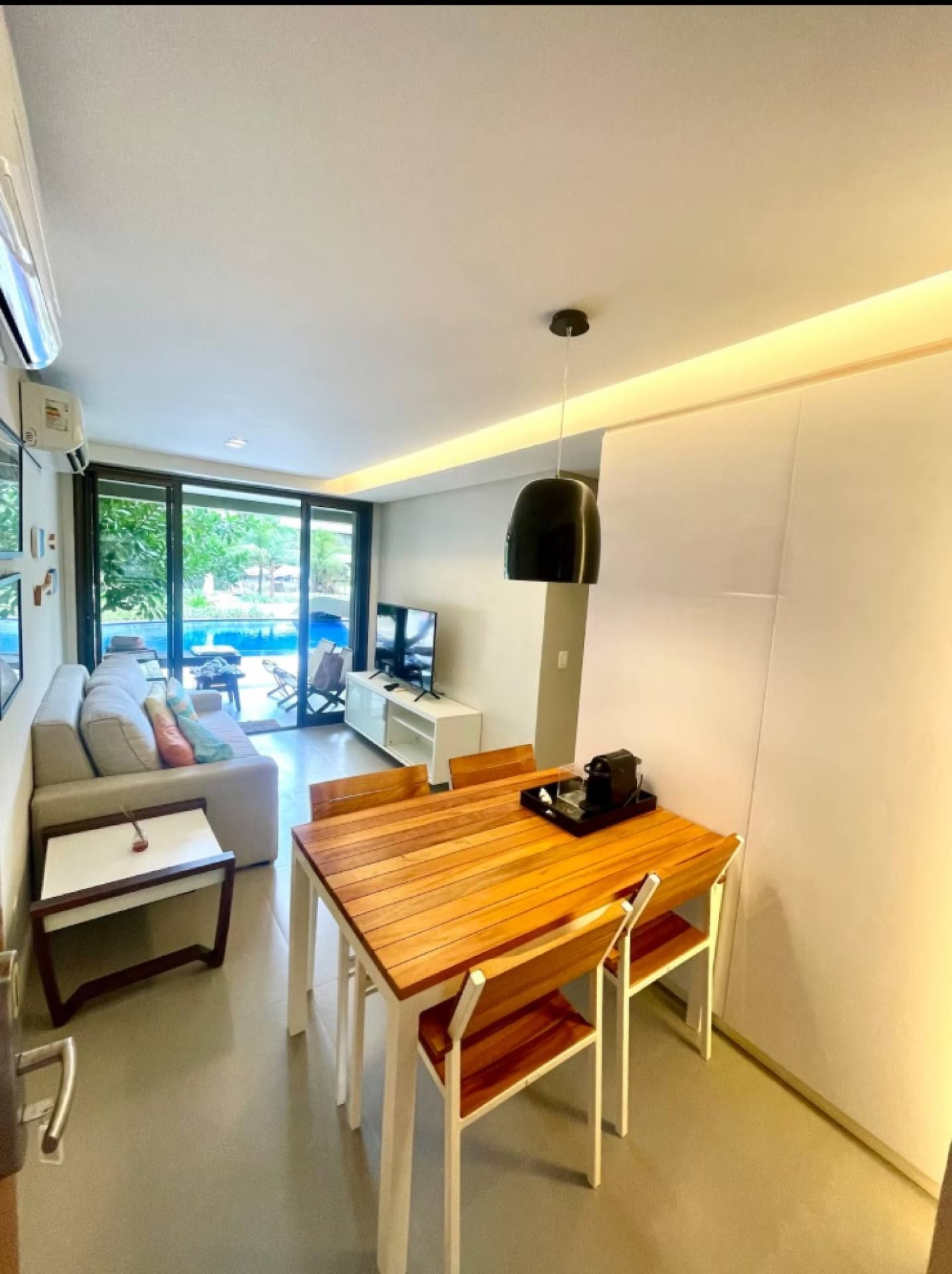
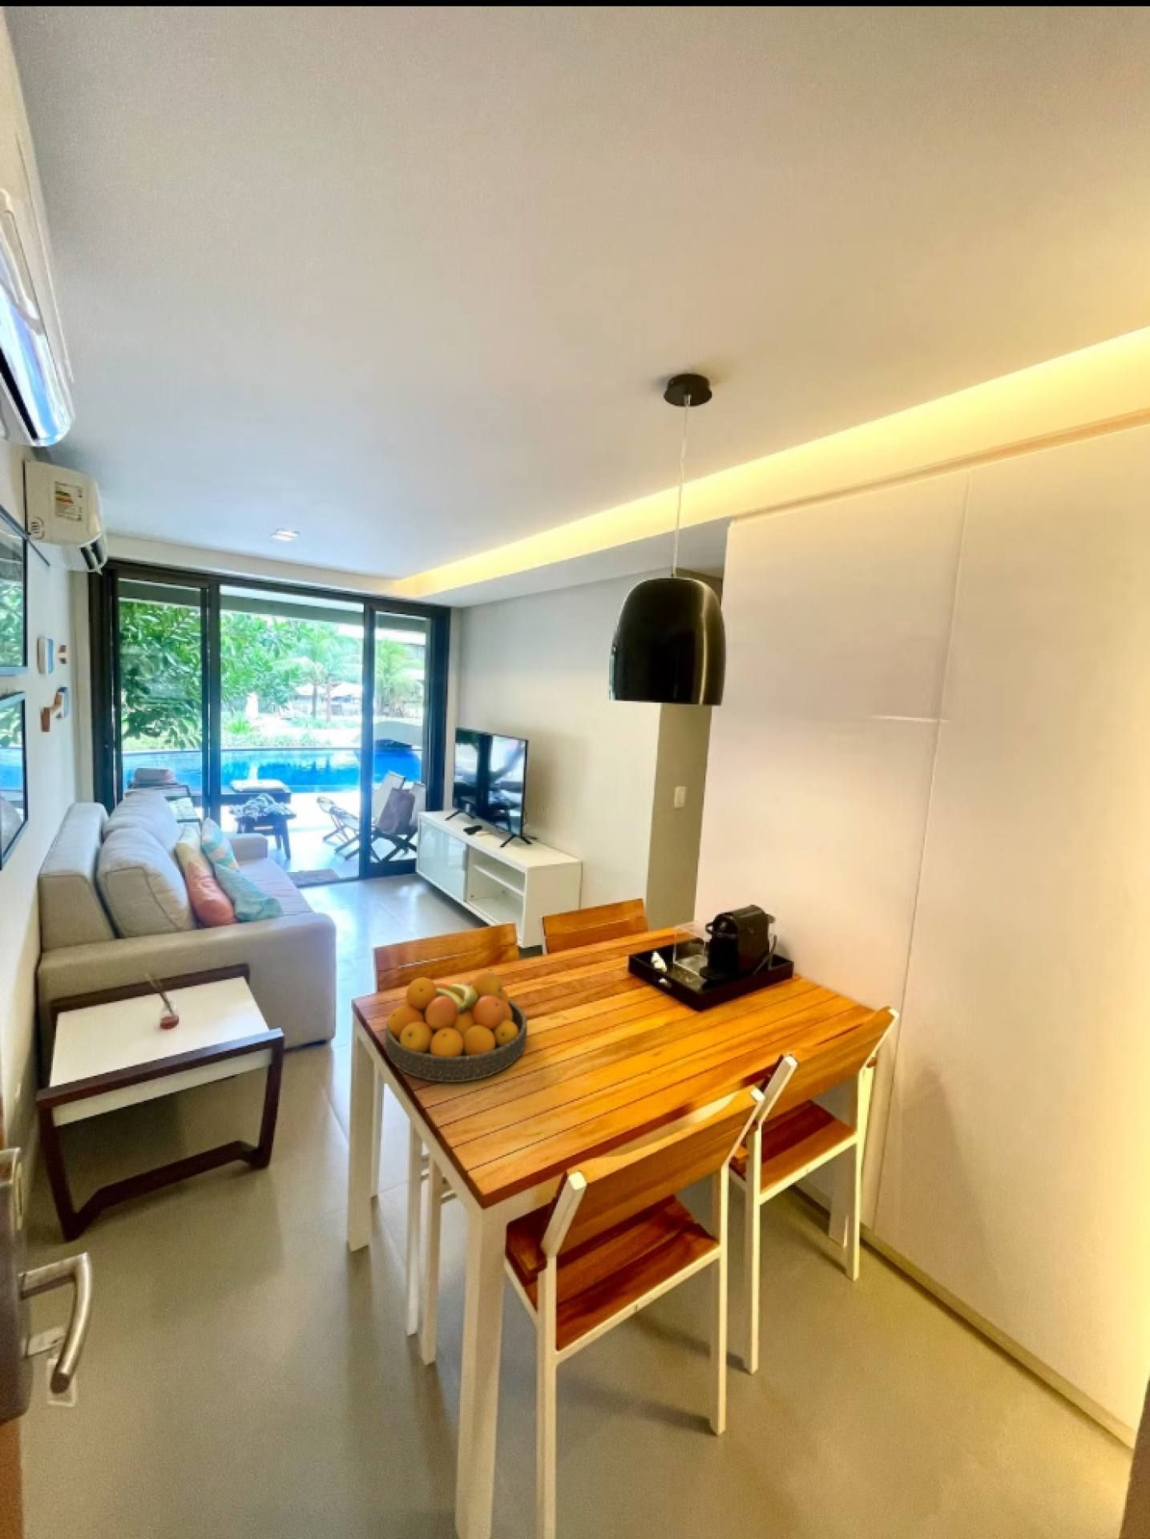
+ fruit bowl [384,968,528,1082]
